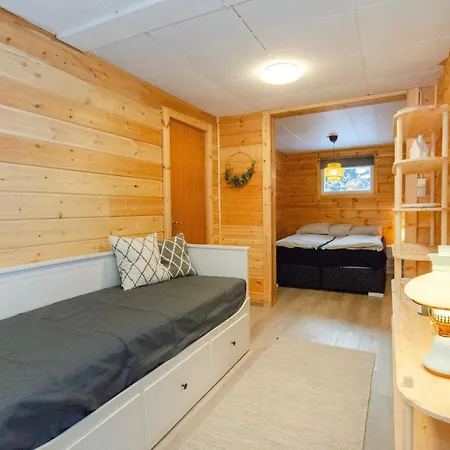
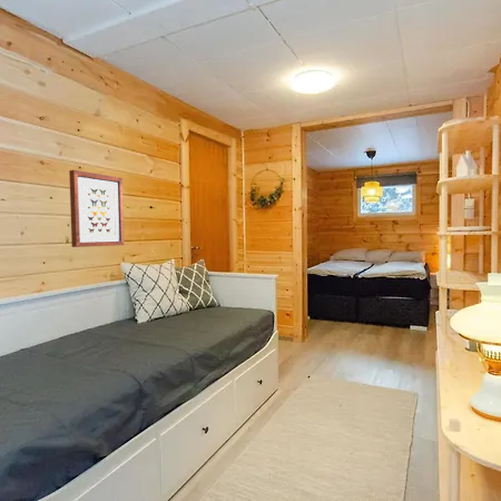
+ wall art [68,169,126,248]
